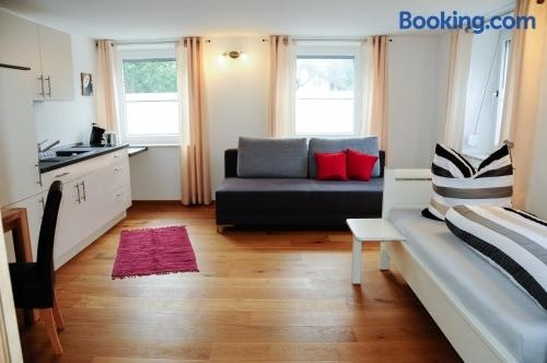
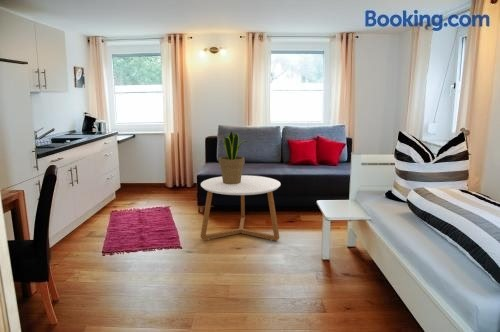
+ coffee table [200,174,282,242]
+ potted plant [218,131,249,184]
